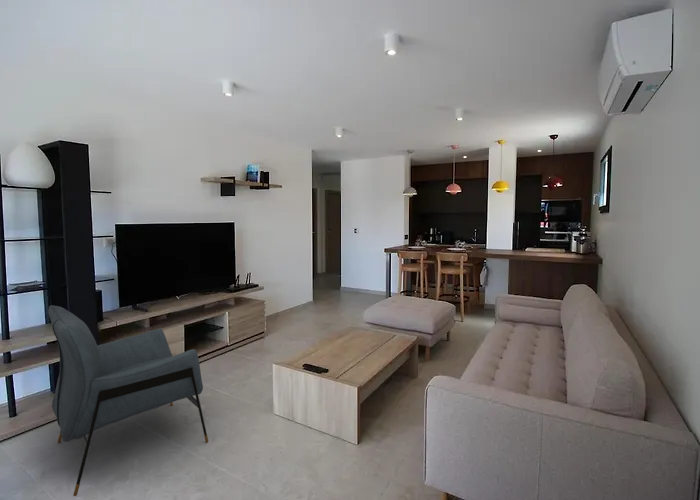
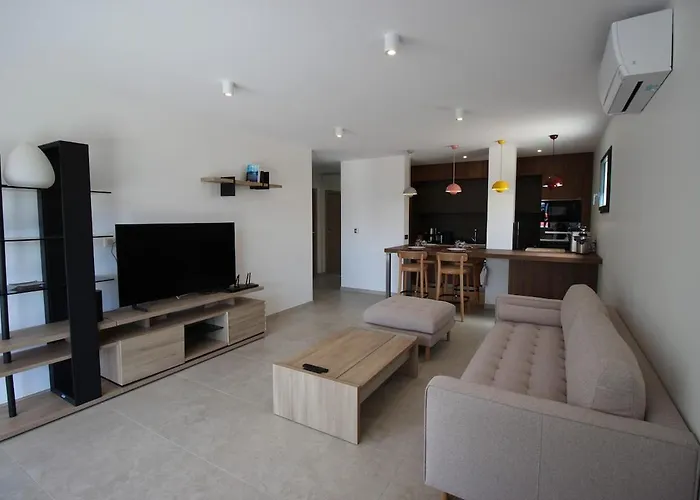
- chair [47,304,209,497]
